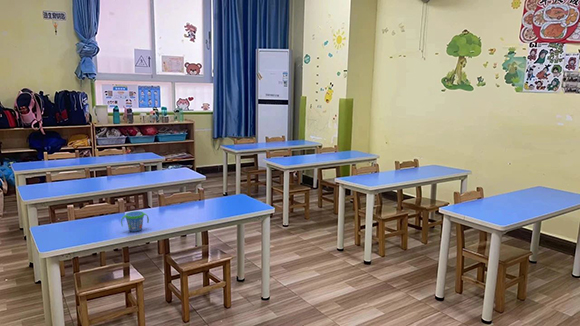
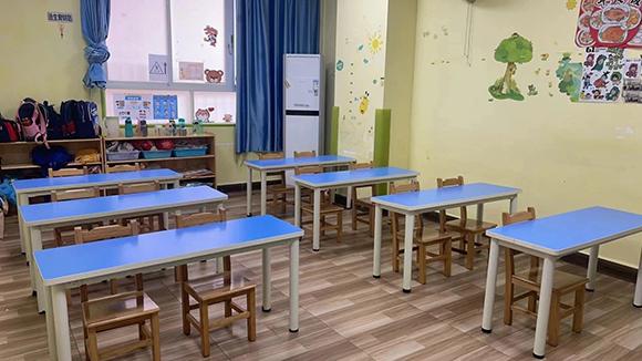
- snack cup [120,210,150,233]
